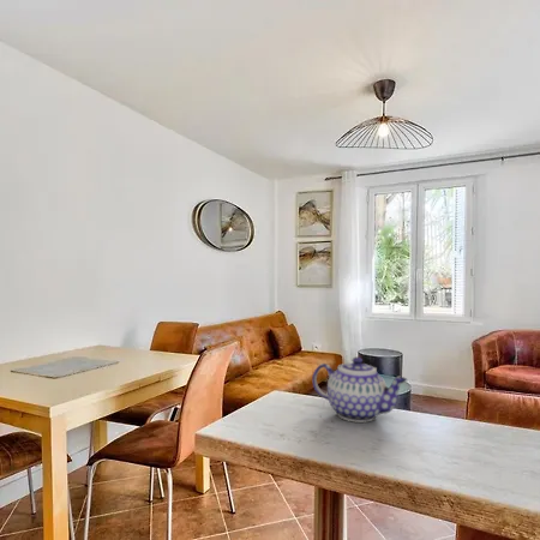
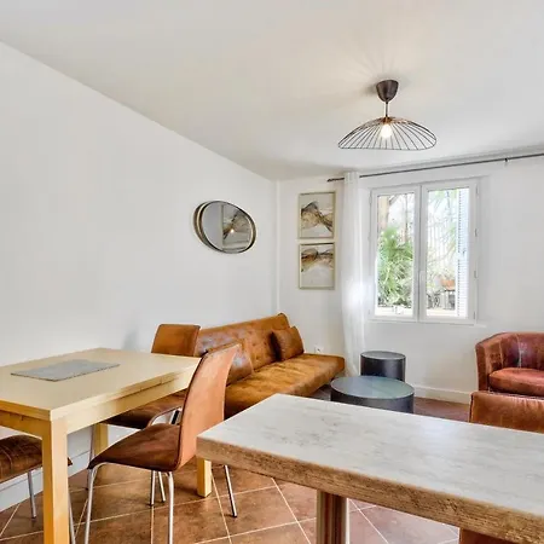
- teapot [311,356,408,424]
